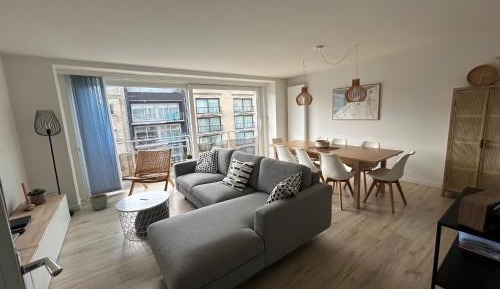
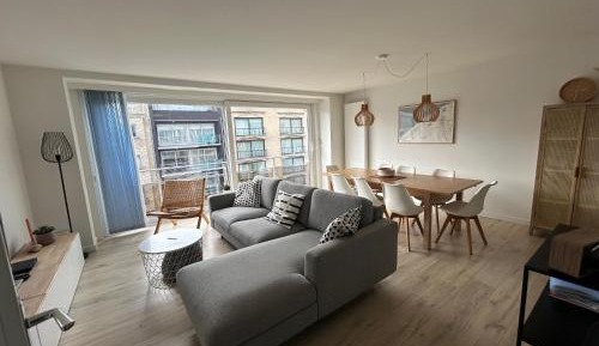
- planter [89,193,108,211]
